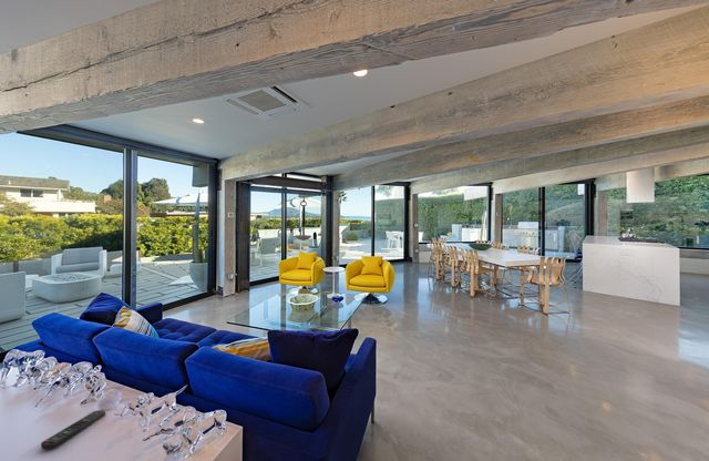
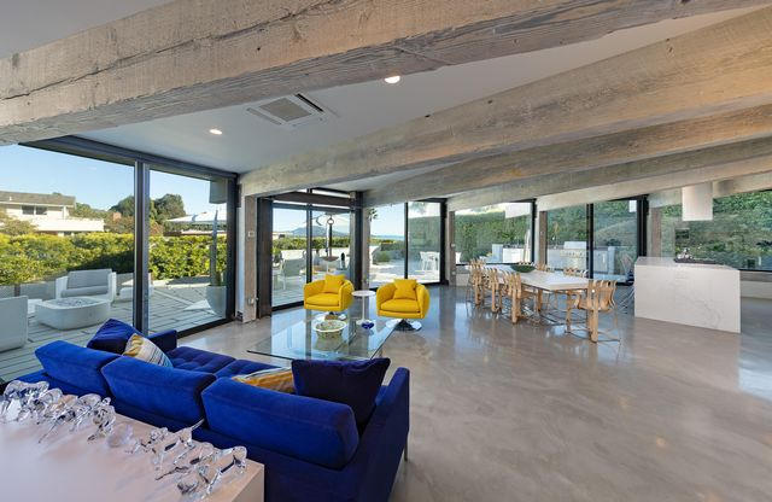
- remote control [40,409,106,450]
